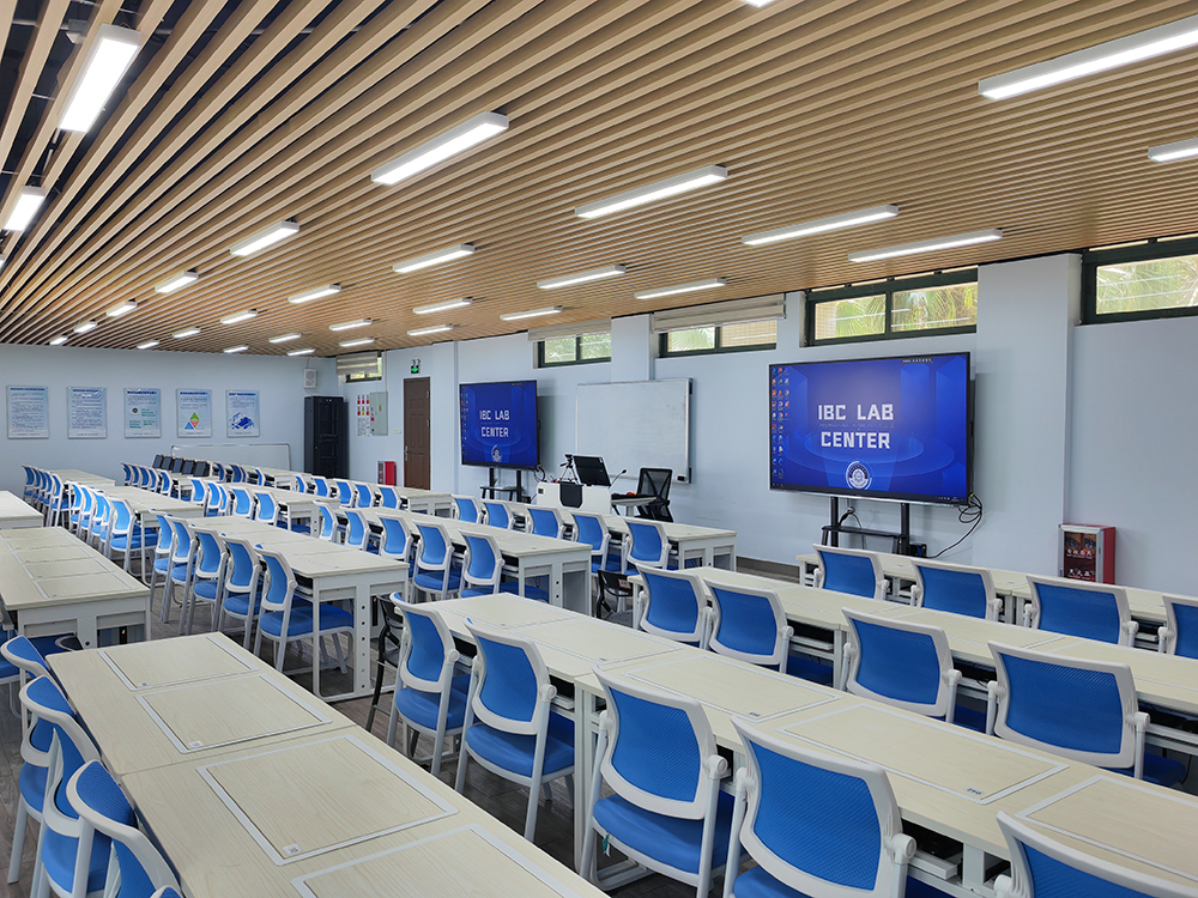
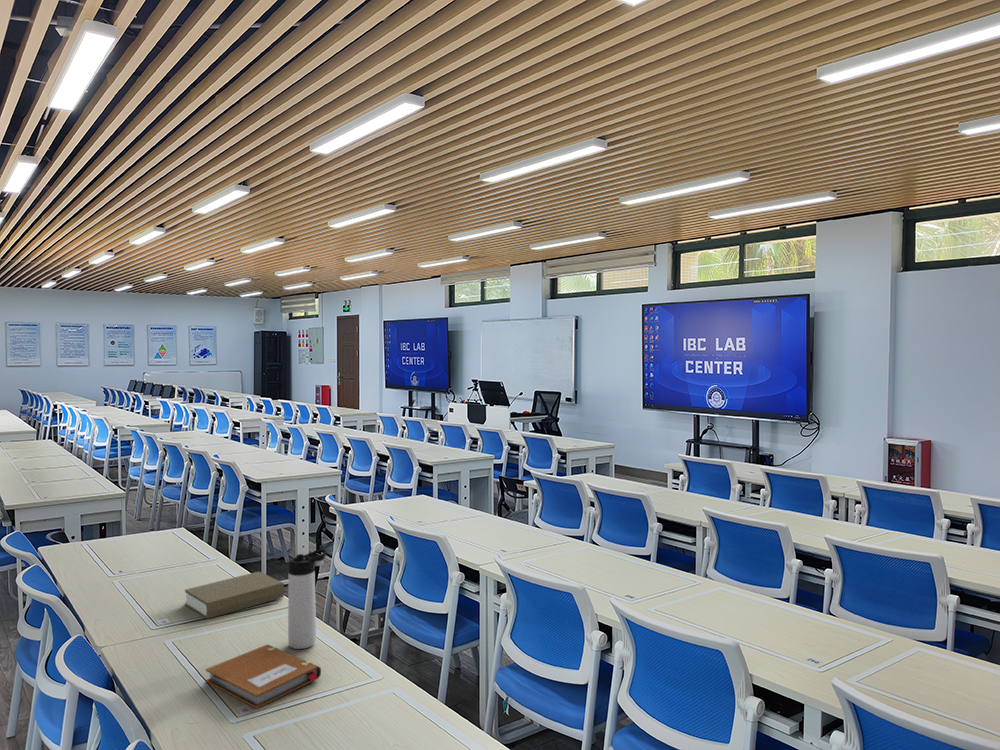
+ book [184,570,285,620]
+ notebook [205,644,322,710]
+ thermos bottle [287,548,328,650]
